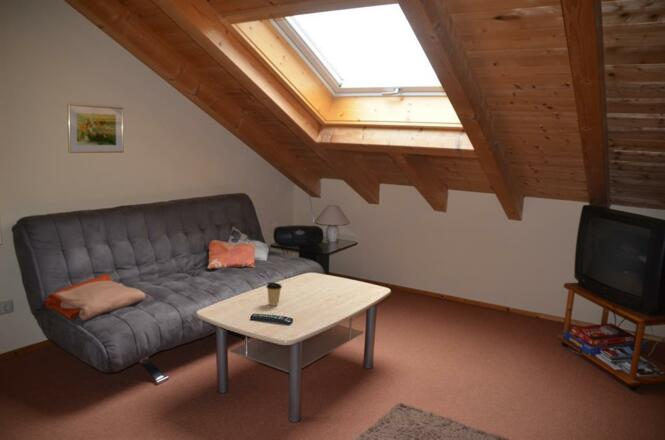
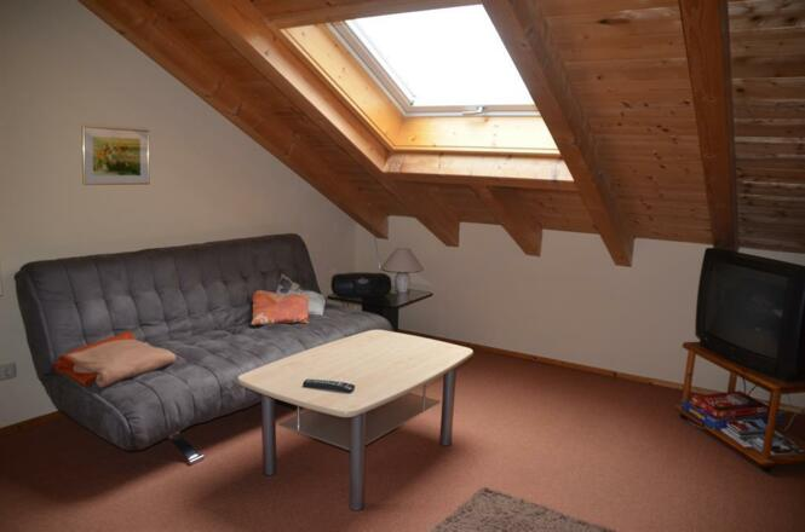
- coffee cup [265,281,283,306]
